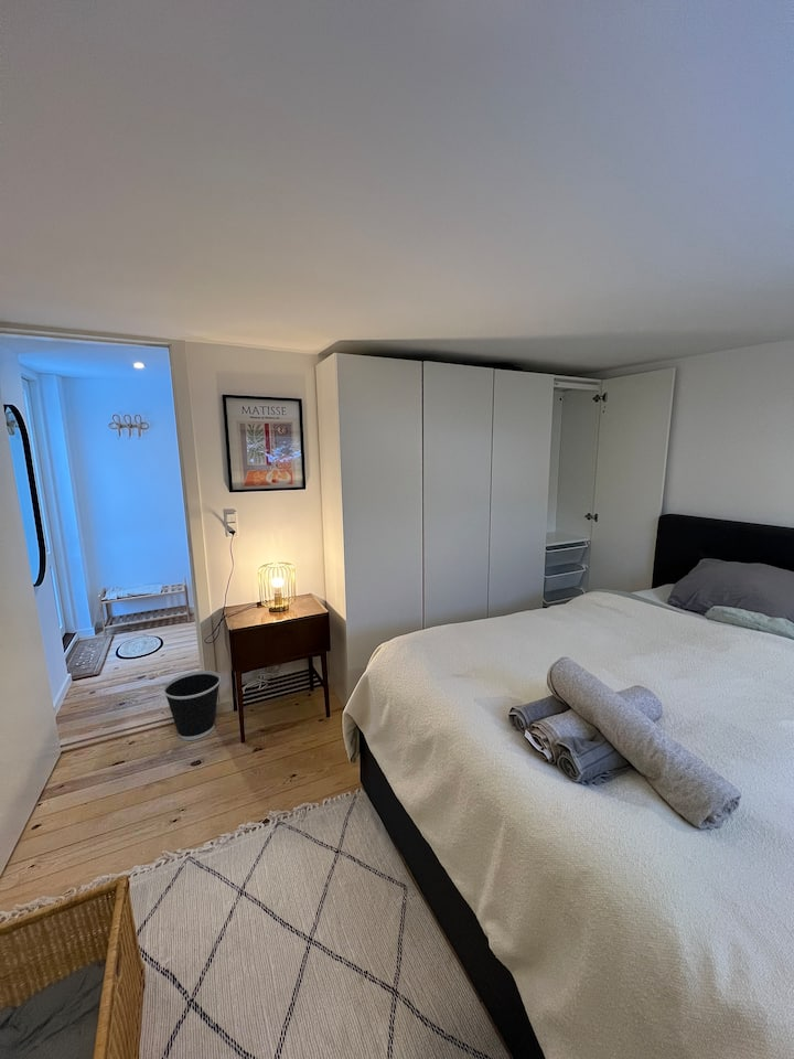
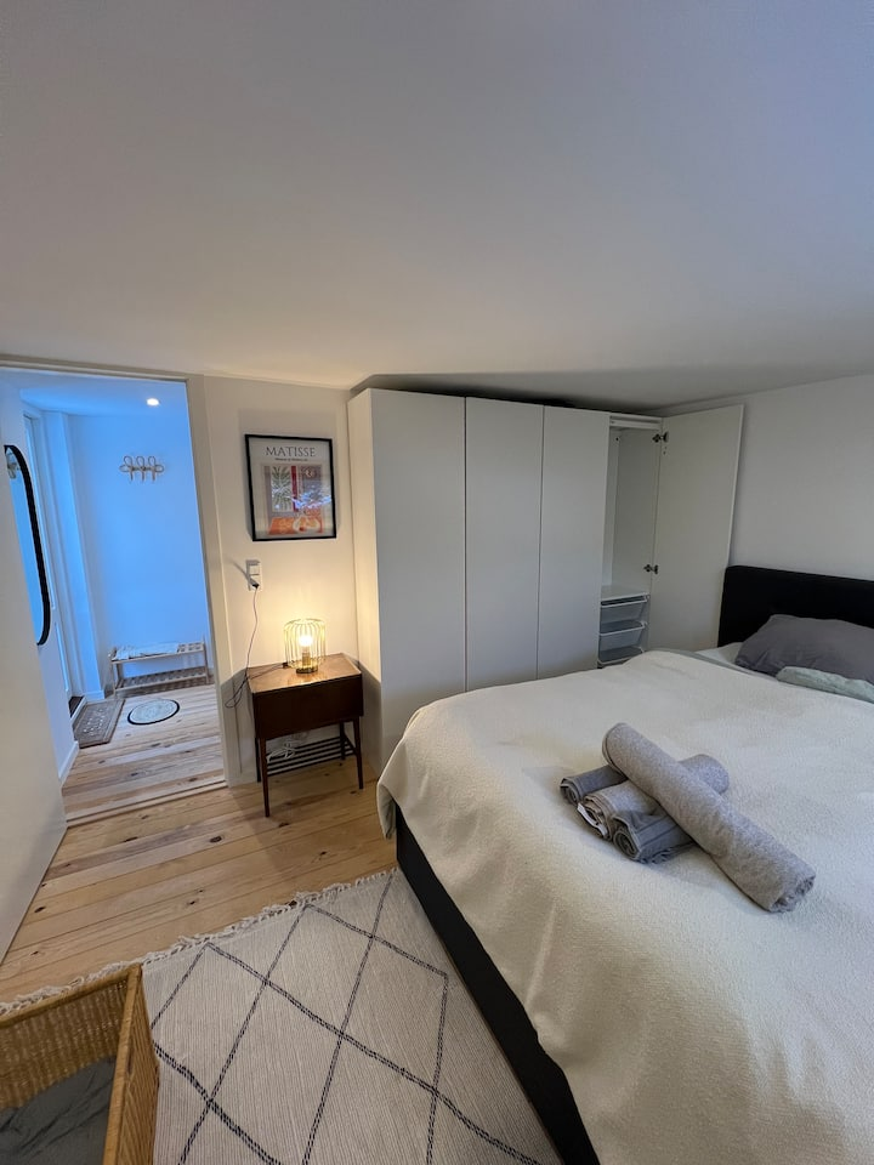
- wastebasket [162,670,222,741]
